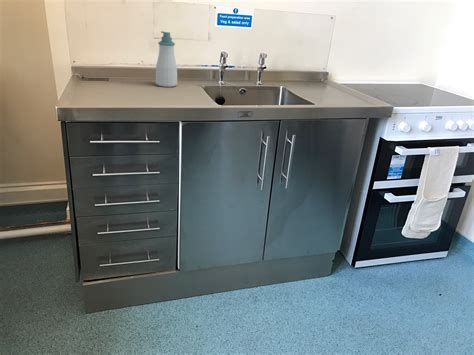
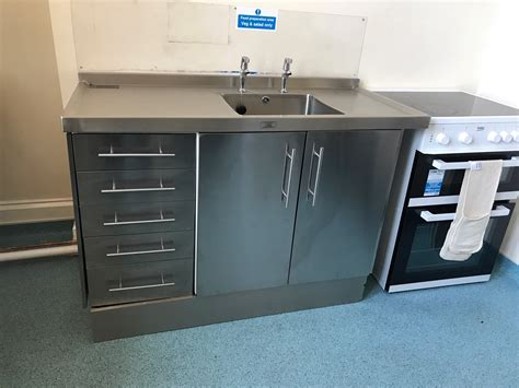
- soap bottle [155,30,178,88]
